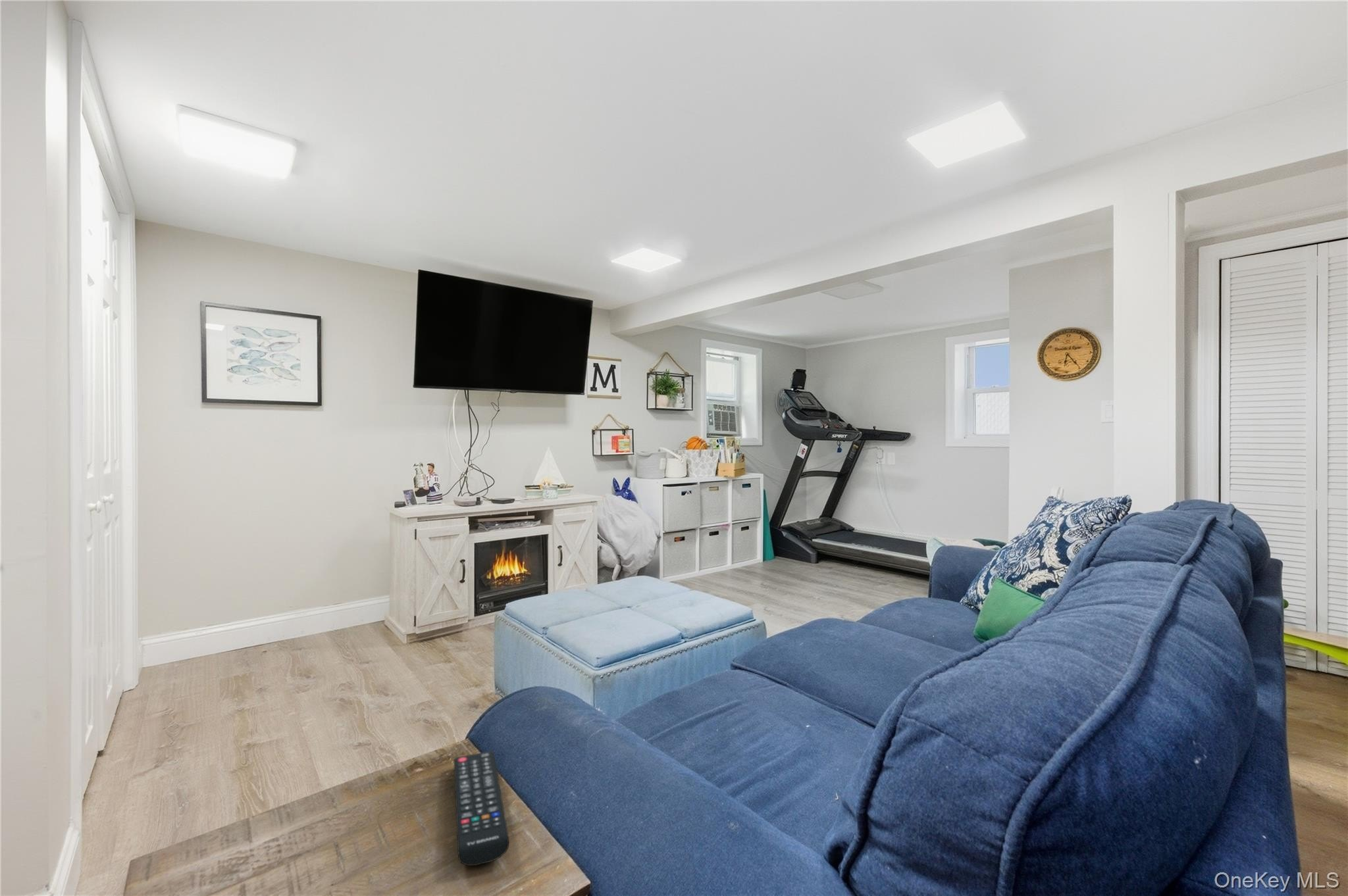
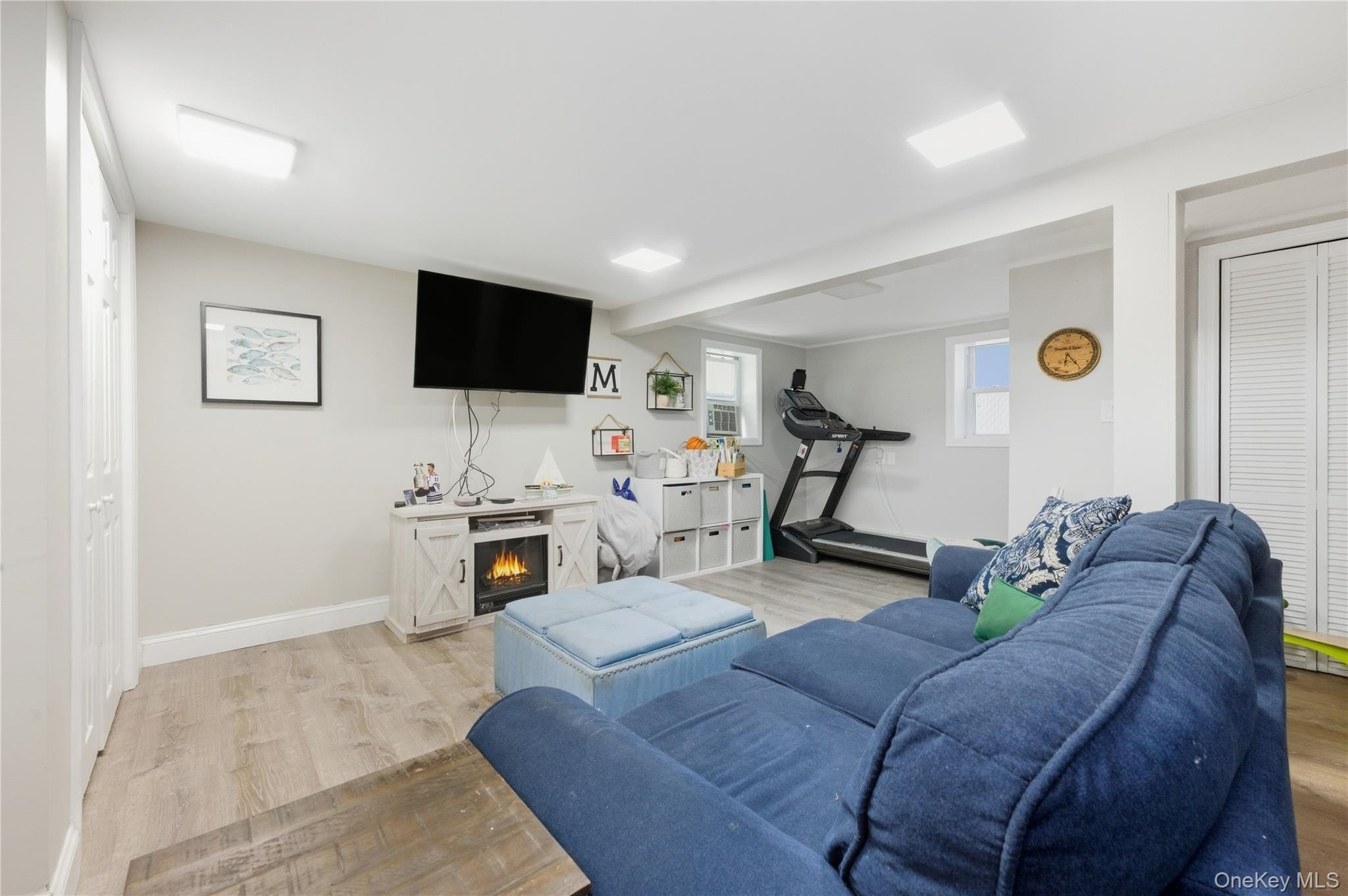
- remote control [453,750,509,866]
